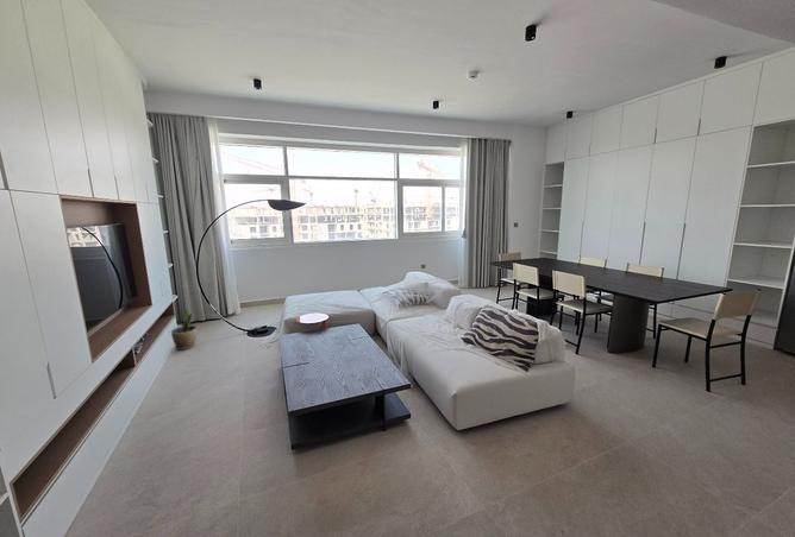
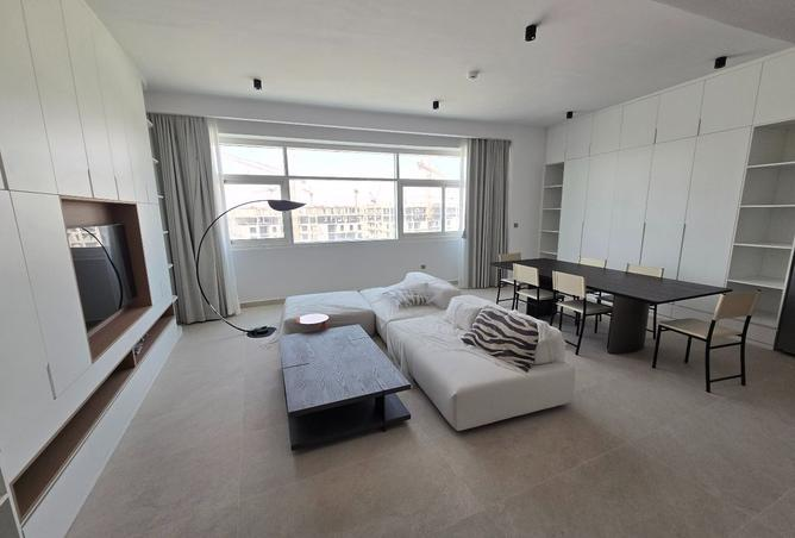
- potted plant [170,307,198,350]
